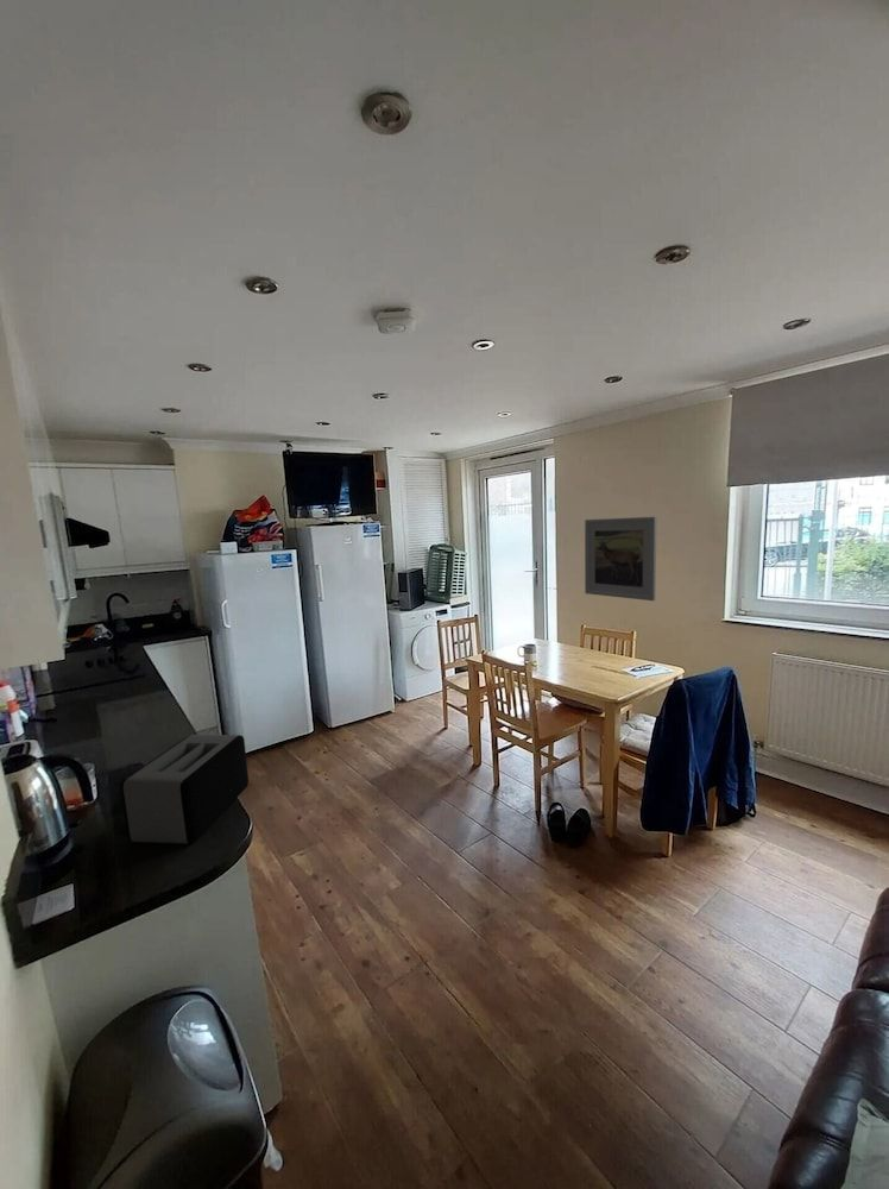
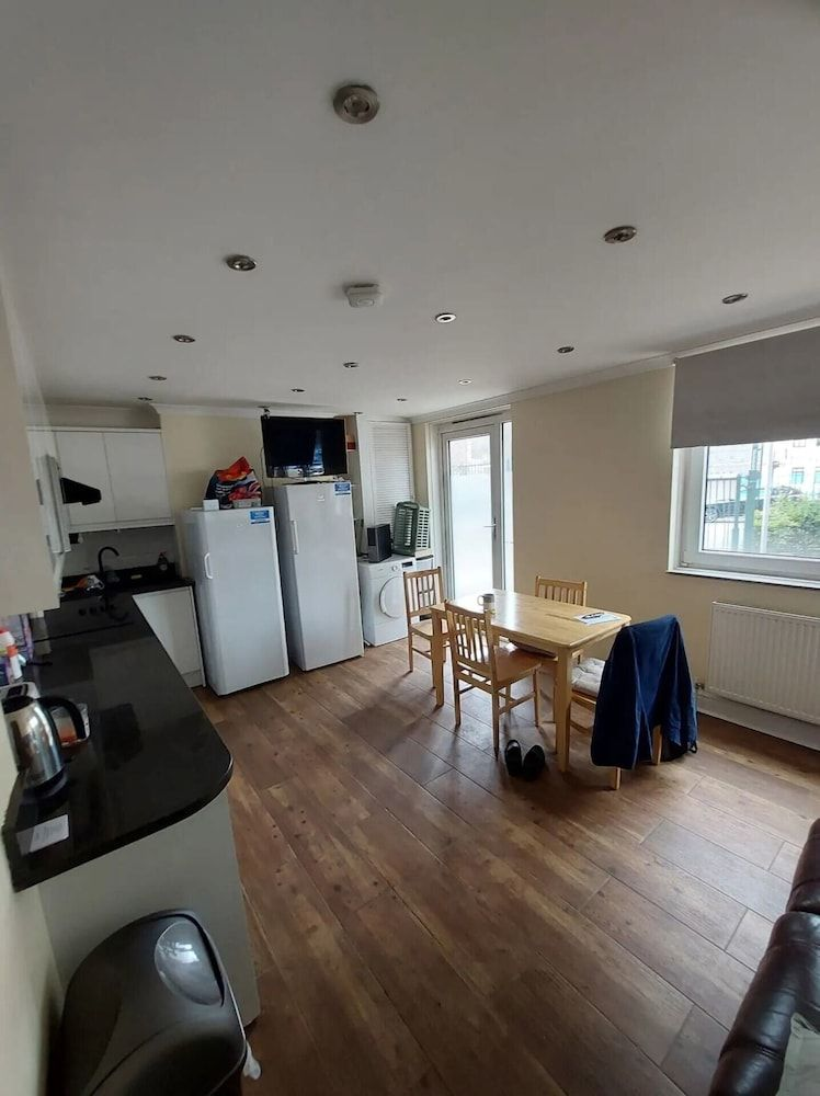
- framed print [584,516,657,602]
- toaster [119,734,250,845]
